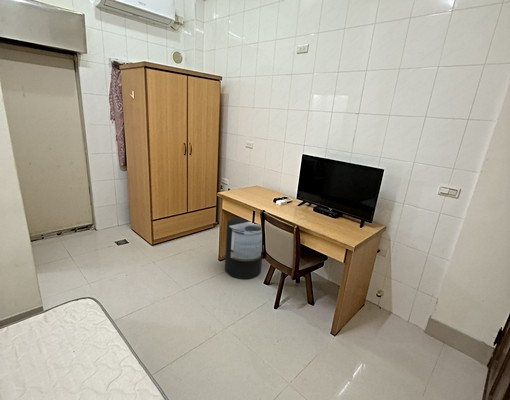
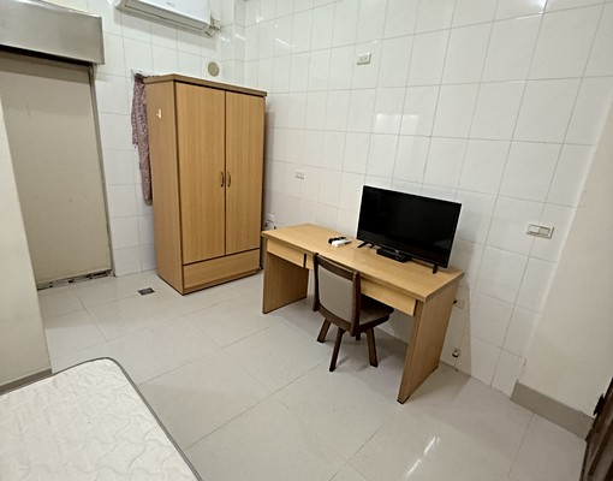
- trash can [224,216,263,280]
